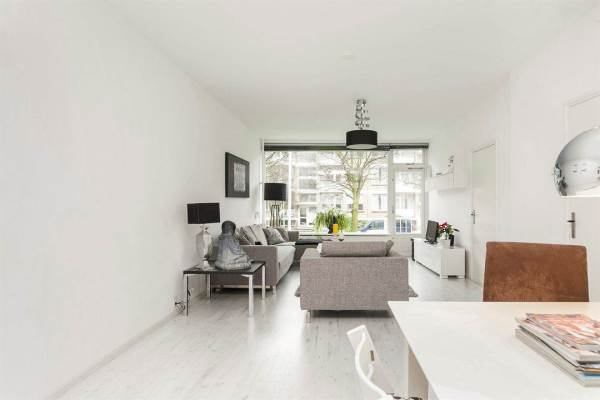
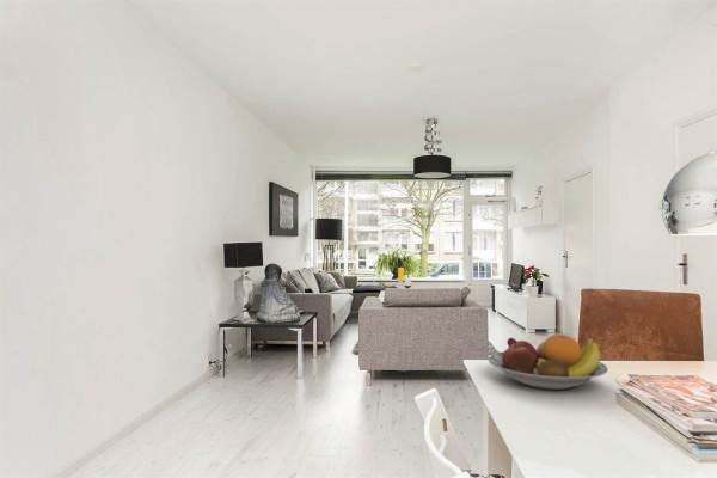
+ fruit bowl [486,333,609,391]
